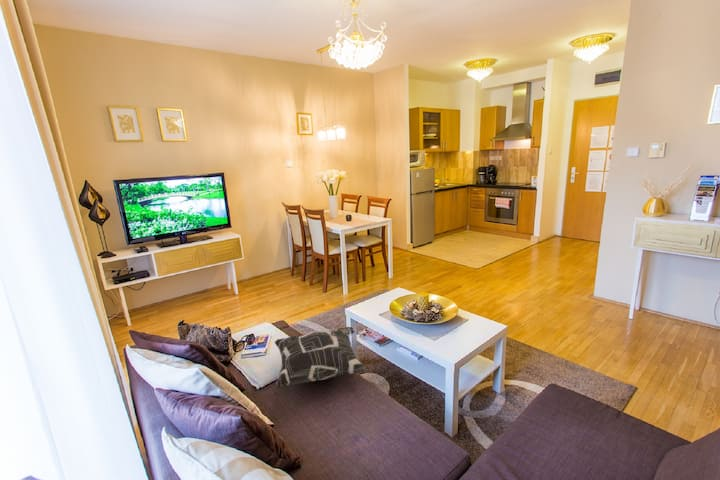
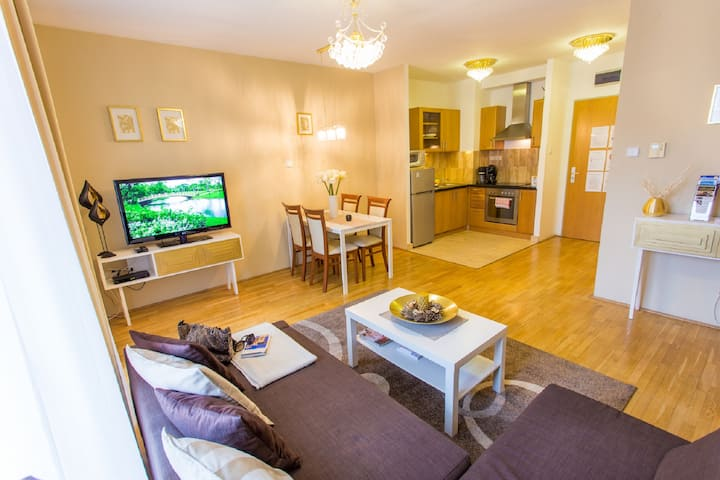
- decorative pillow [273,326,368,389]
